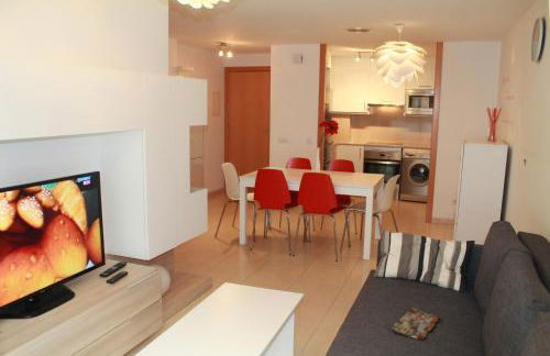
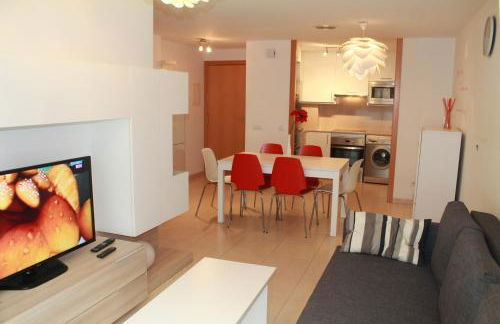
- magazine [391,305,441,341]
